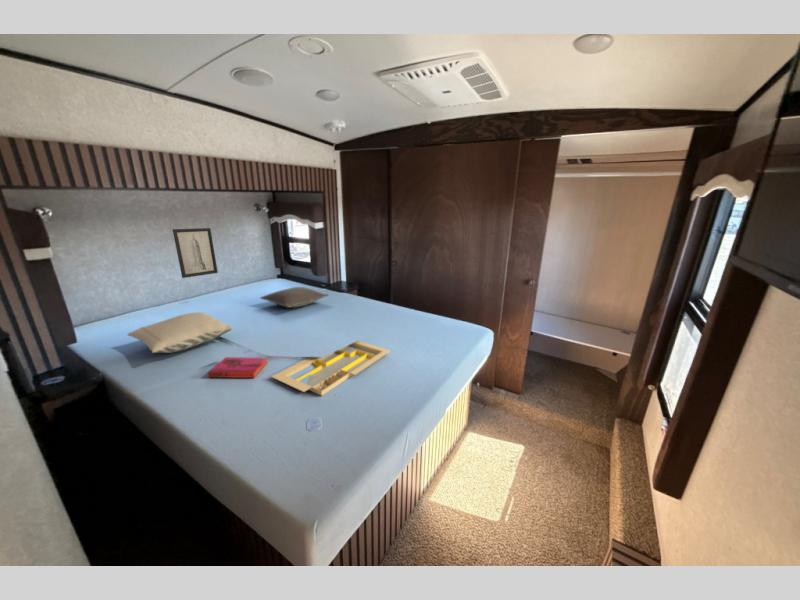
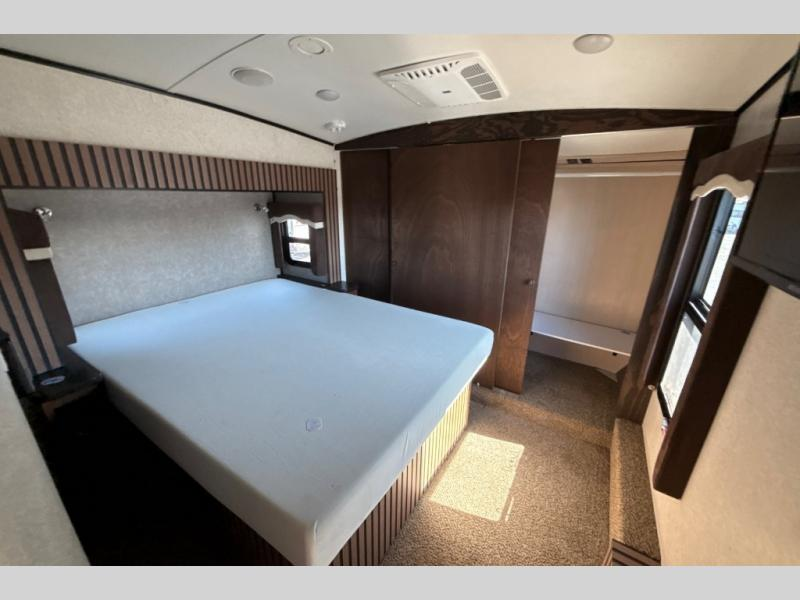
- pillow [259,286,330,308]
- pillow [126,311,234,354]
- wall art [172,227,219,279]
- serving tray [270,340,392,397]
- hardback book [207,356,269,379]
